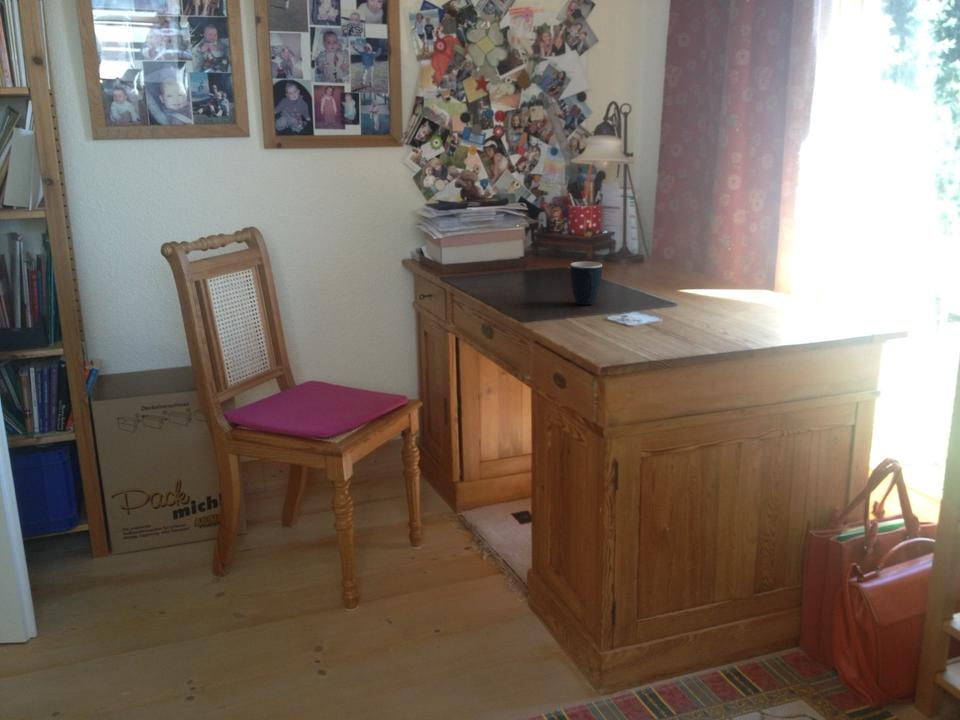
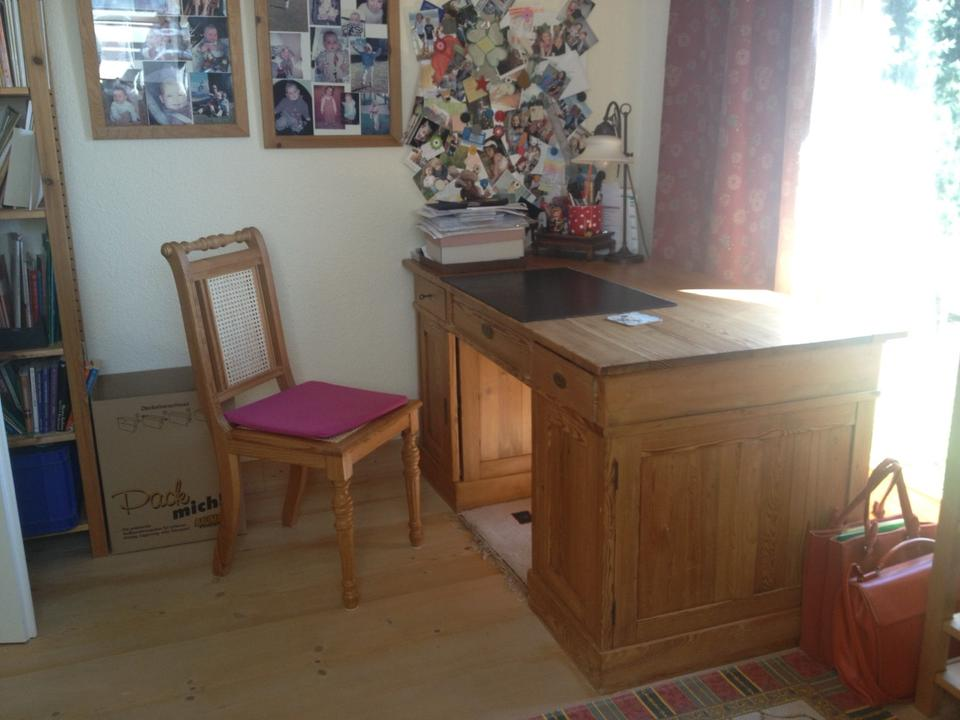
- mug [569,261,603,306]
